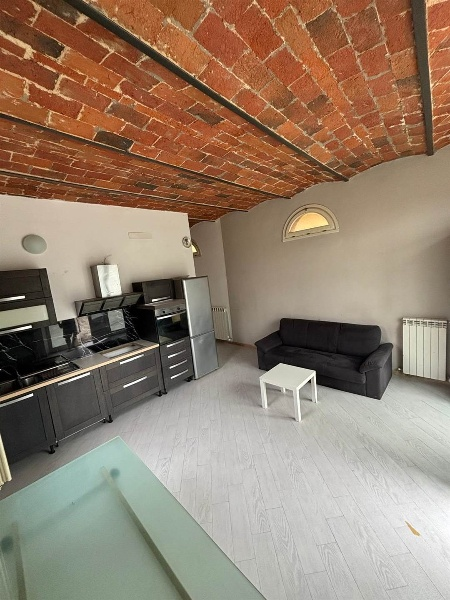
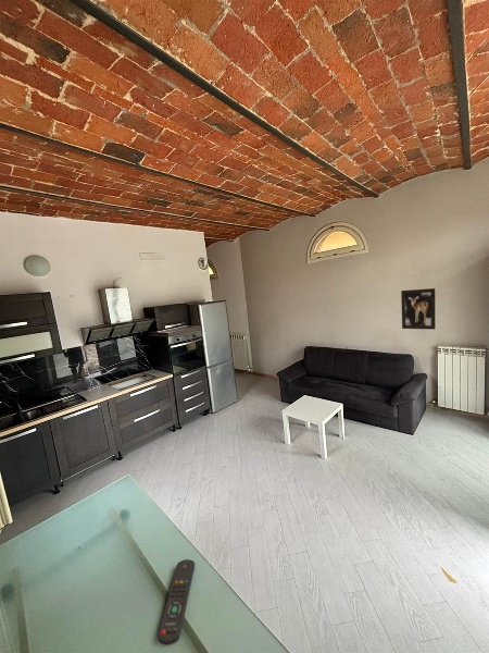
+ wall art [400,287,437,331]
+ remote control [156,558,196,646]
